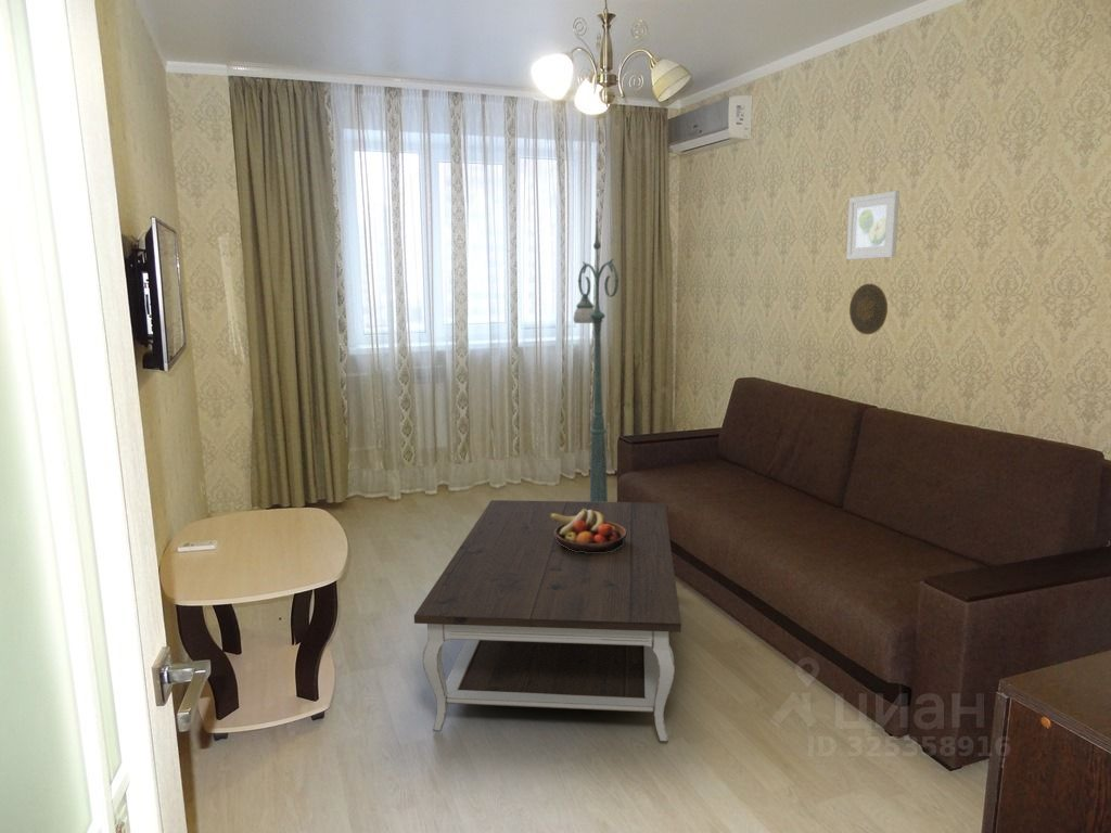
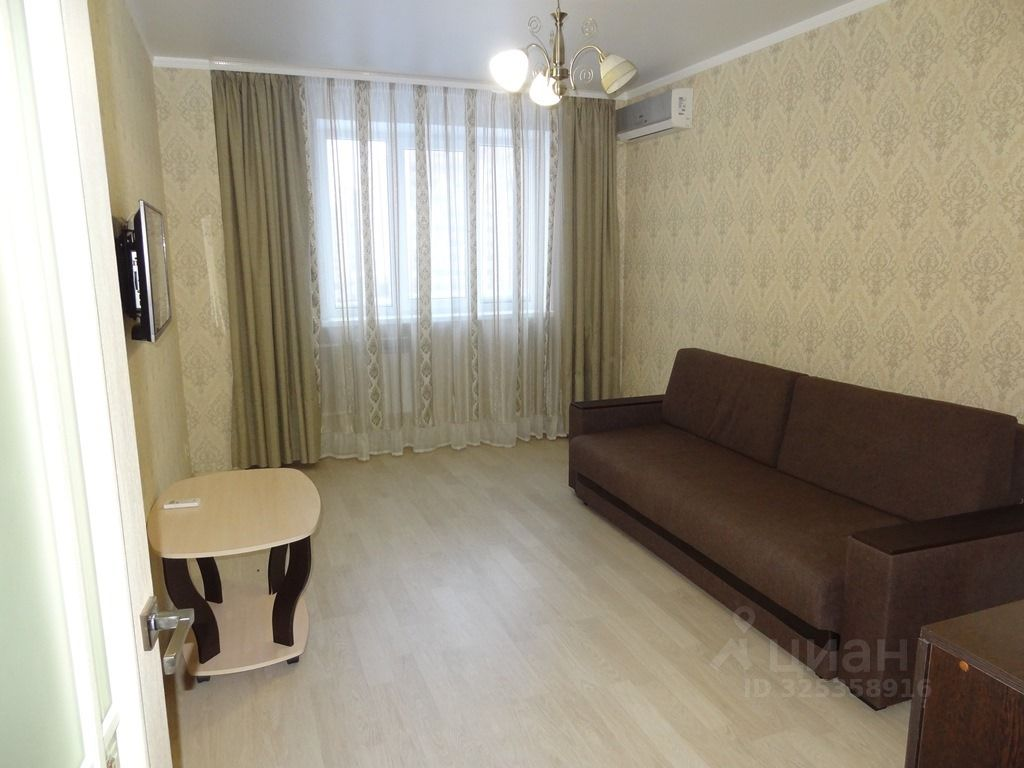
- decorative plate [848,283,889,335]
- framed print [845,190,901,260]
- floor lamp [572,212,620,502]
- fruit bowl [550,509,627,553]
- coffee table [413,499,682,742]
